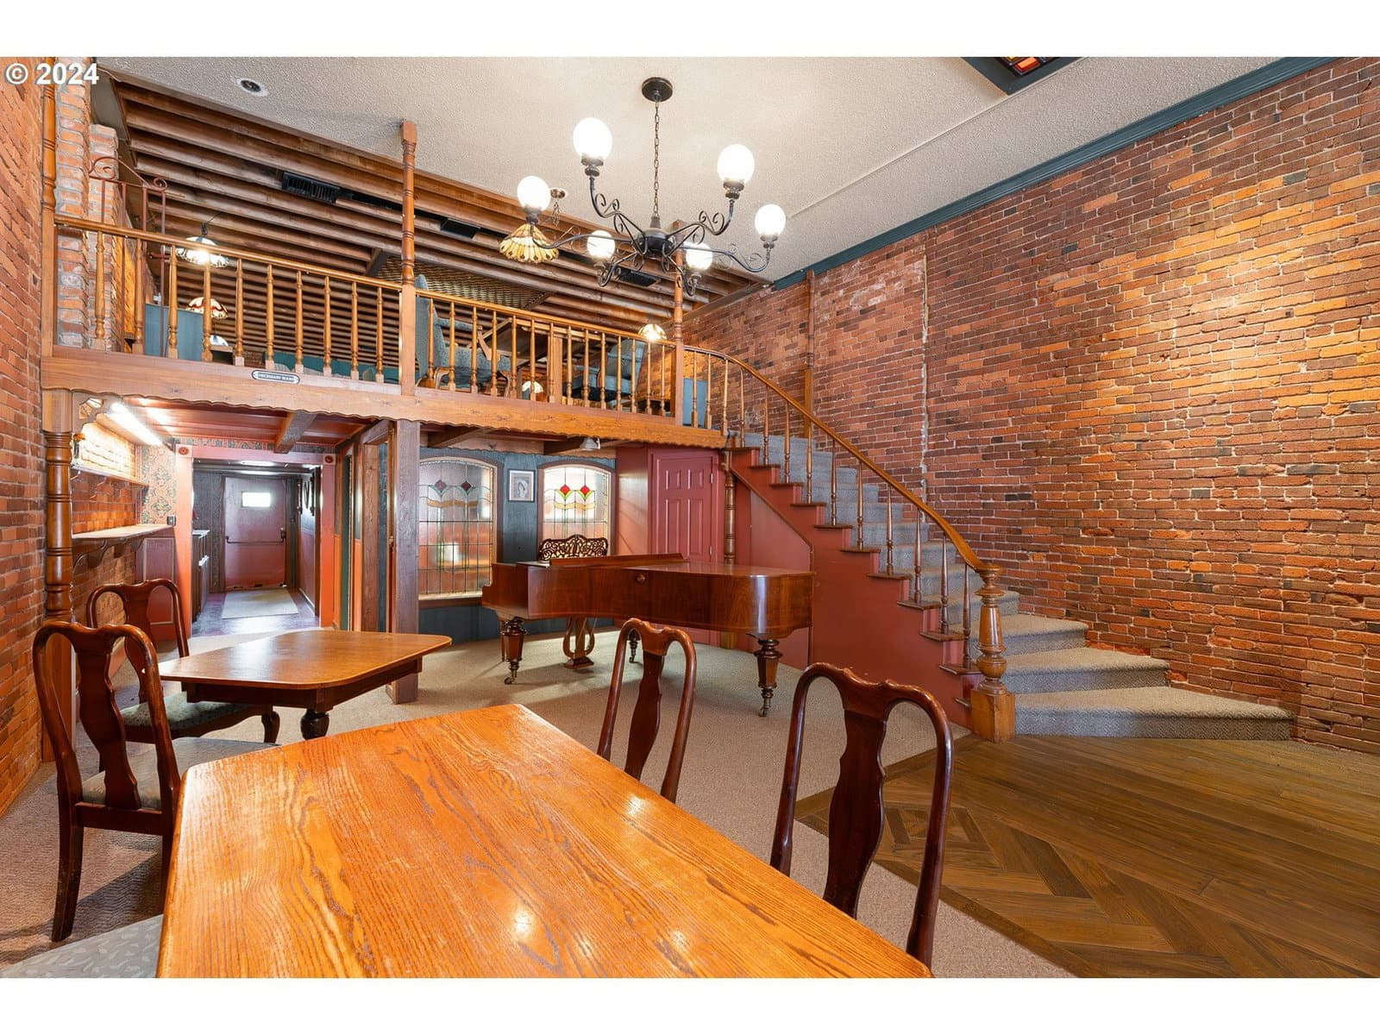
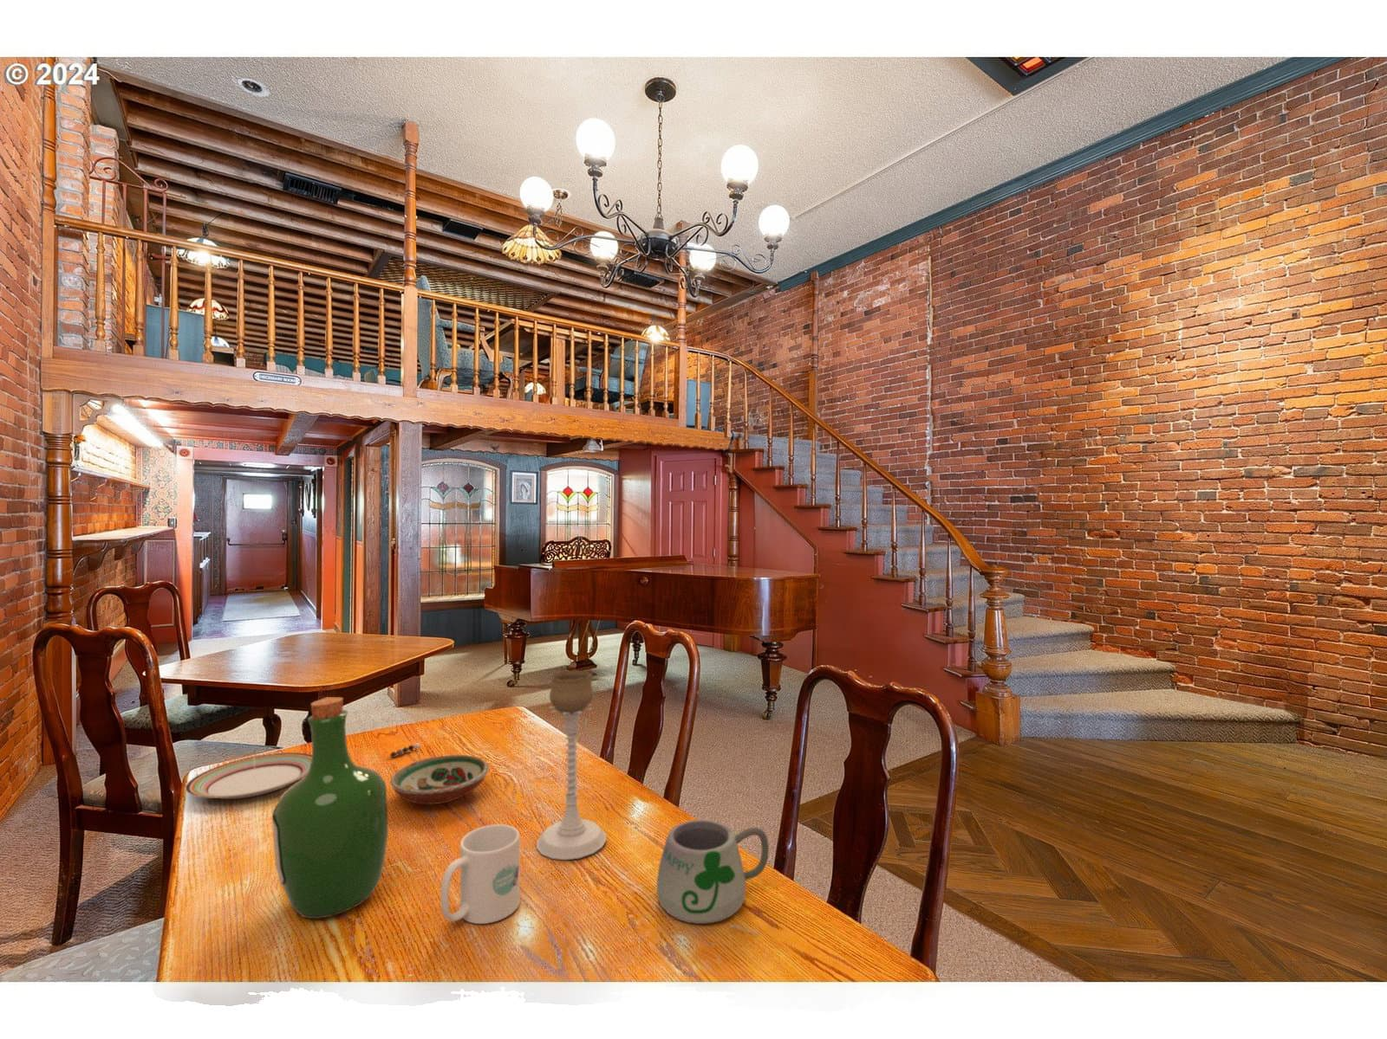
+ mug [439,823,520,924]
+ wine bottle [271,696,389,920]
+ decorative bowl [389,754,489,805]
+ pepper shaker [389,742,422,759]
+ plate [185,752,312,800]
+ candle holder [536,669,607,861]
+ mug [656,819,770,935]
